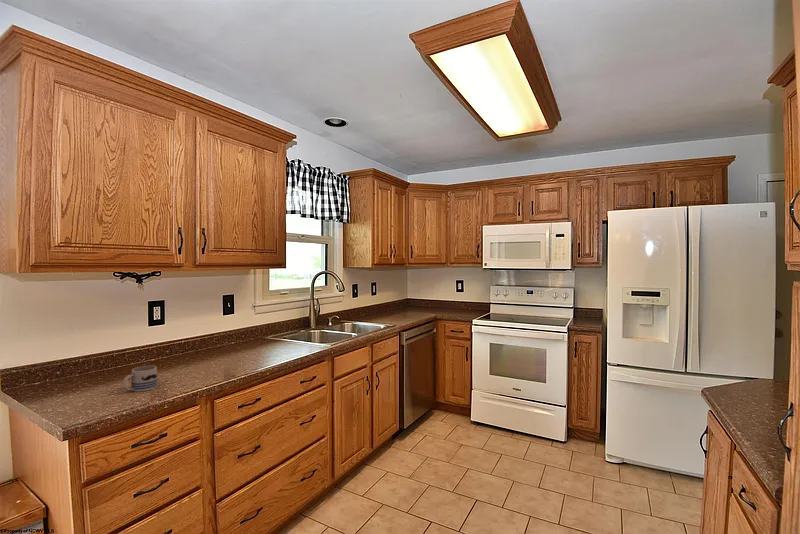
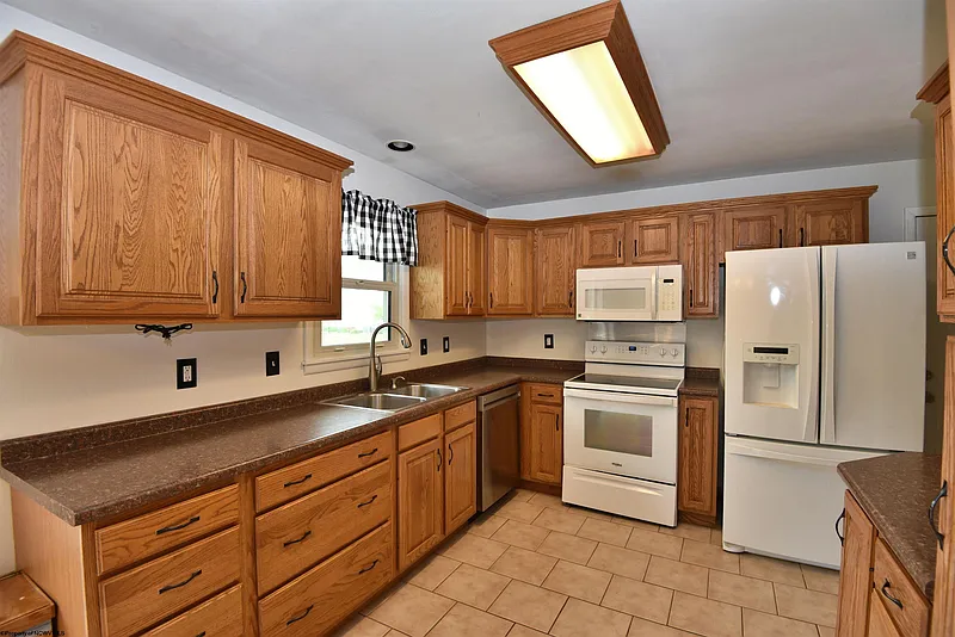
- mug [122,365,158,392]
